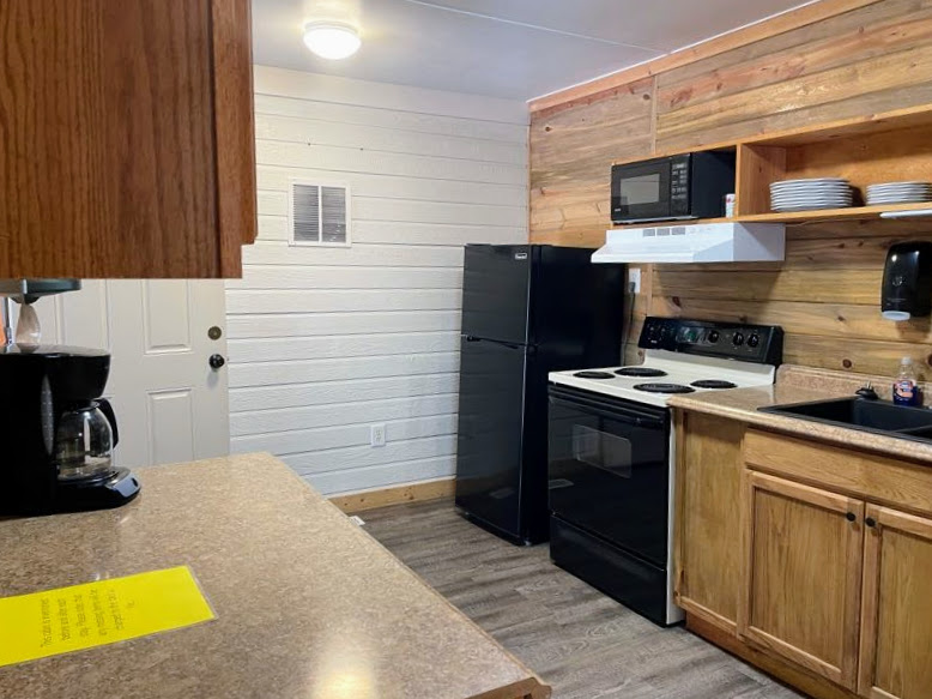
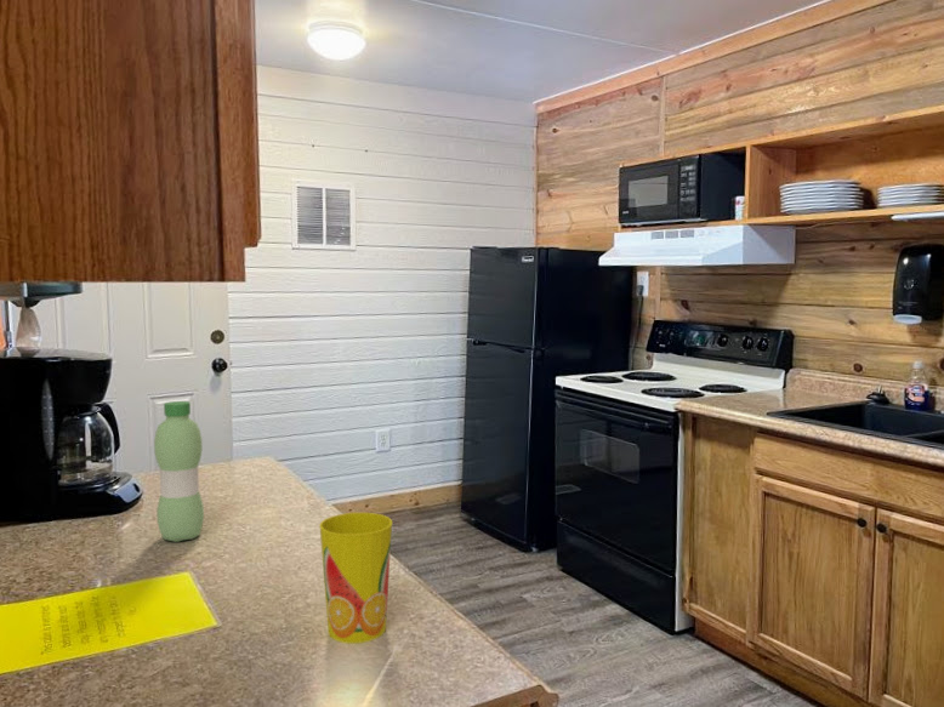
+ cup [318,512,393,645]
+ water bottle [153,400,205,543]
